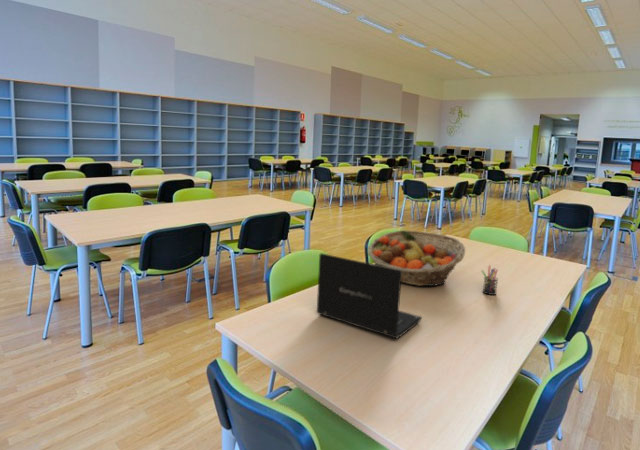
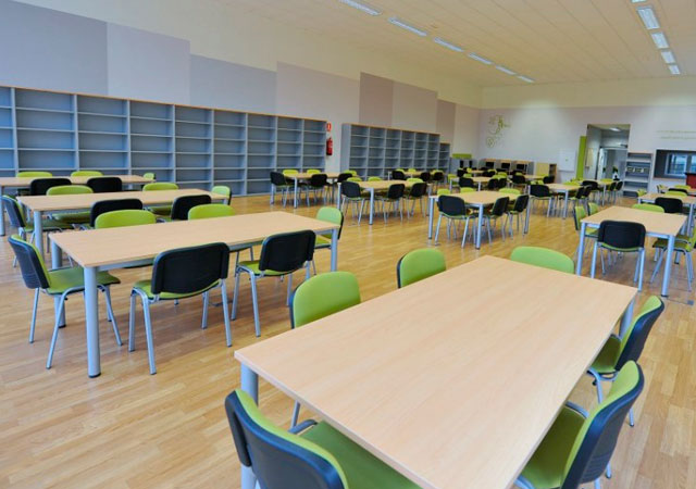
- pen holder [481,264,499,296]
- laptop [315,252,423,340]
- fruit basket [367,229,466,287]
